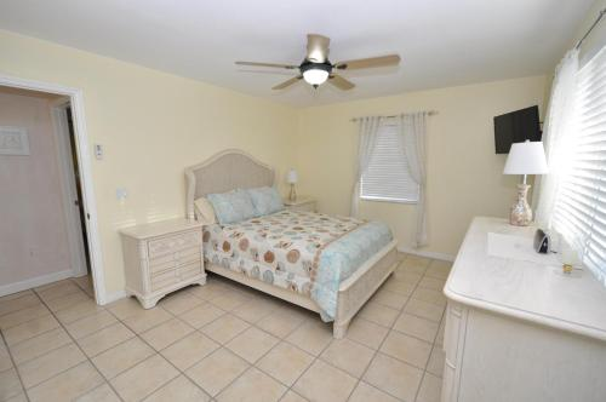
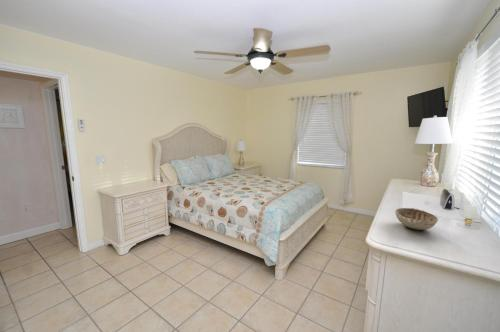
+ decorative bowl [394,207,439,231]
